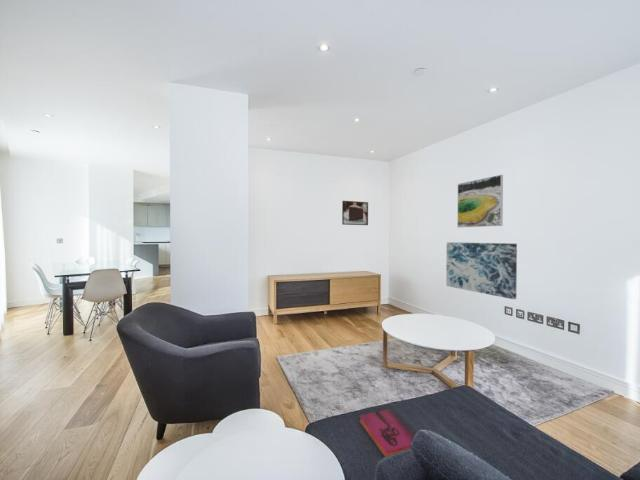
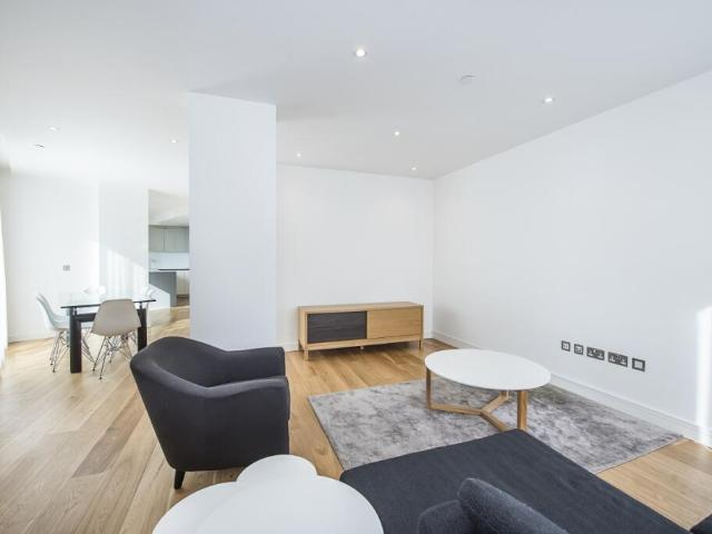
- hardback book [358,408,415,458]
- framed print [456,174,504,229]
- wall art [445,241,518,300]
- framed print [341,200,369,226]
